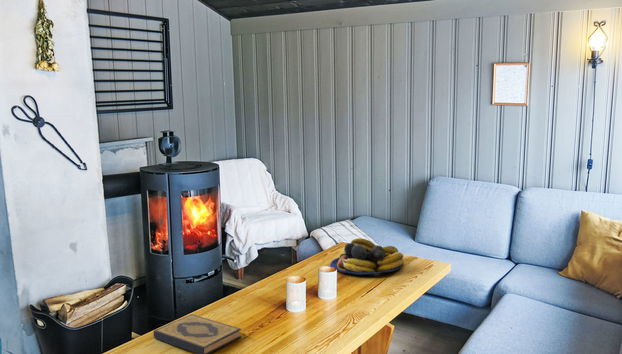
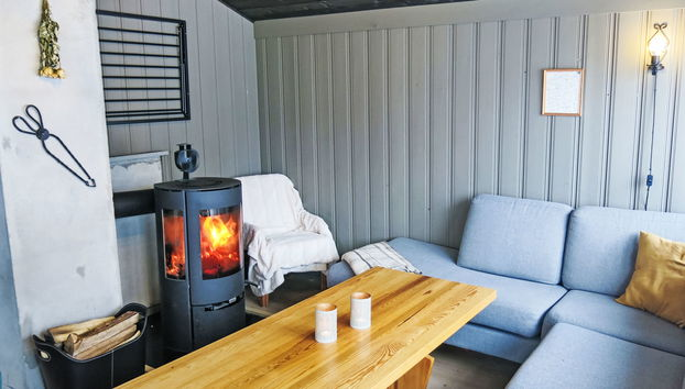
- hardback book [153,313,242,354]
- fruit bowl [329,237,405,276]
